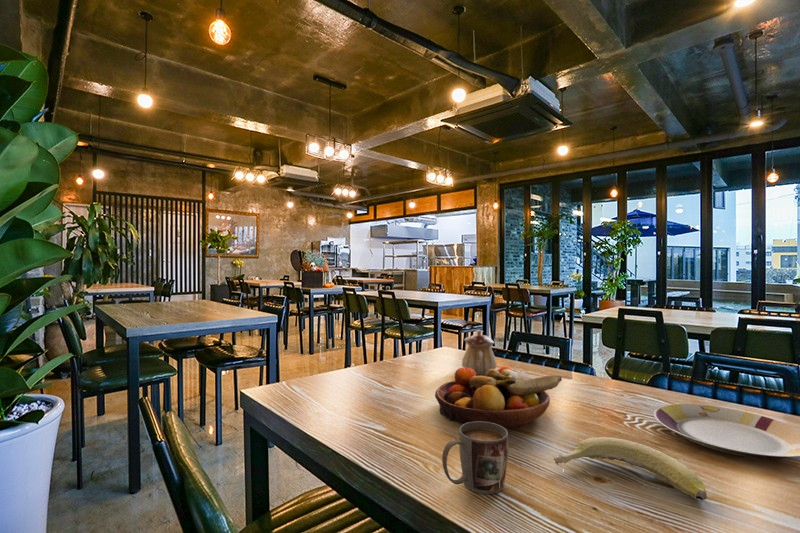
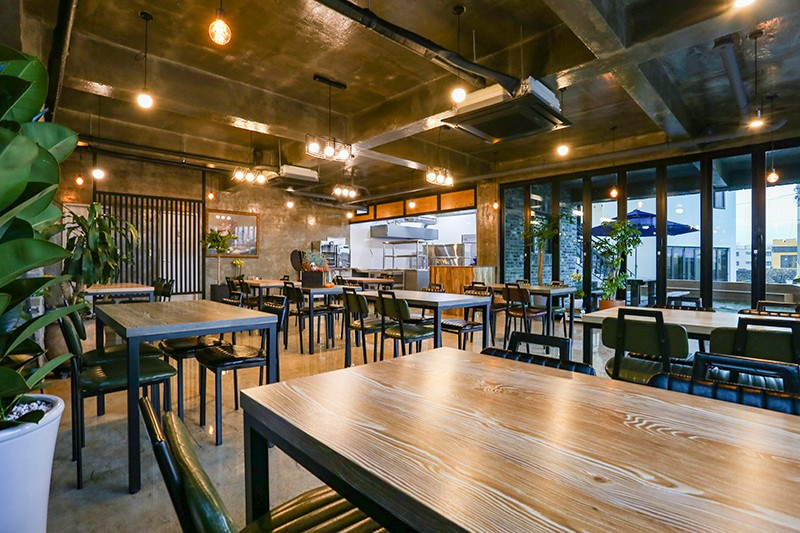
- plate [653,403,800,460]
- fruit bowl [434,365,563,430]
- mug [441,421,509,495]
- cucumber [552,436,708,501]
- teapot [461,328,498,376]
